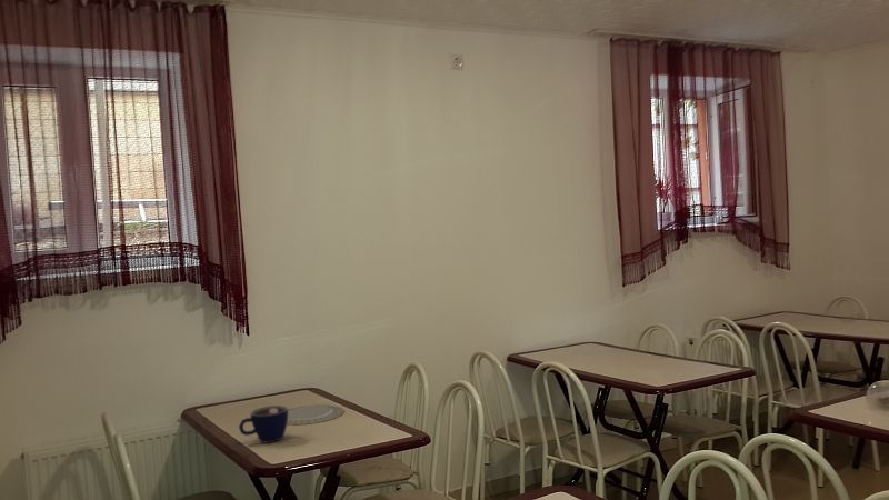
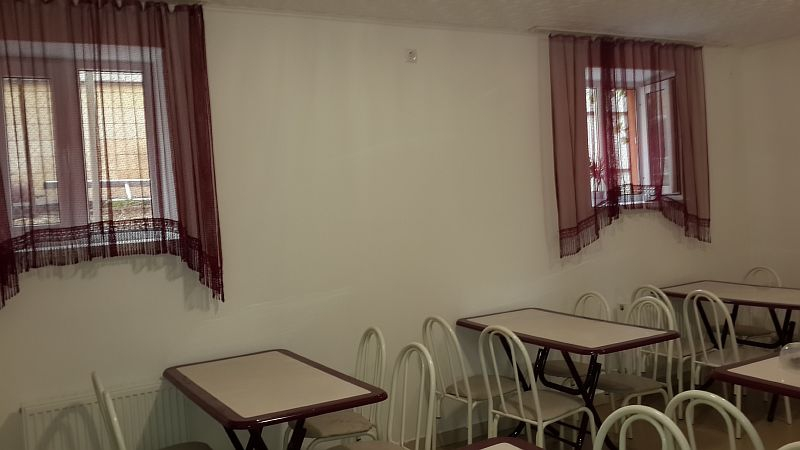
- chinaware [287,404,346,426]
- cup [238,404,289,443]
